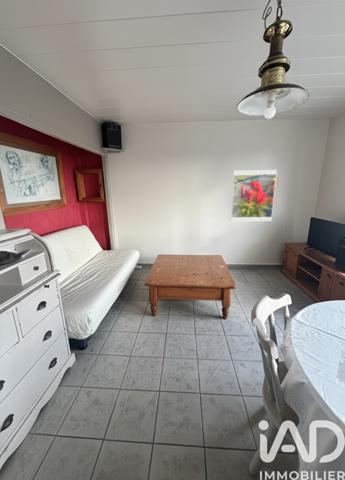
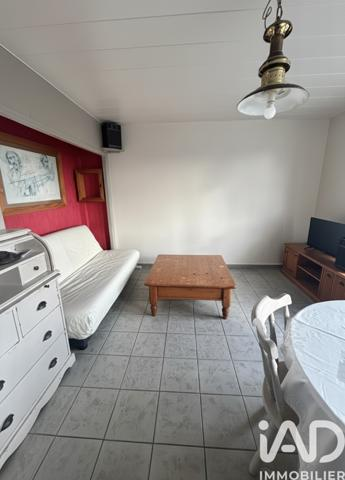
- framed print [230,169,278,222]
